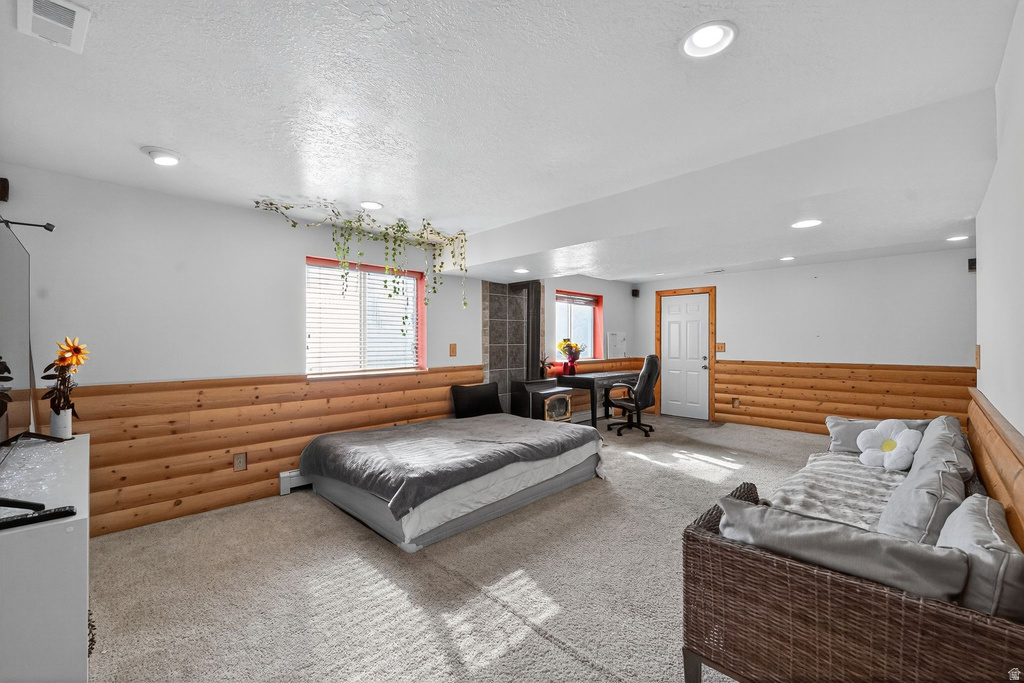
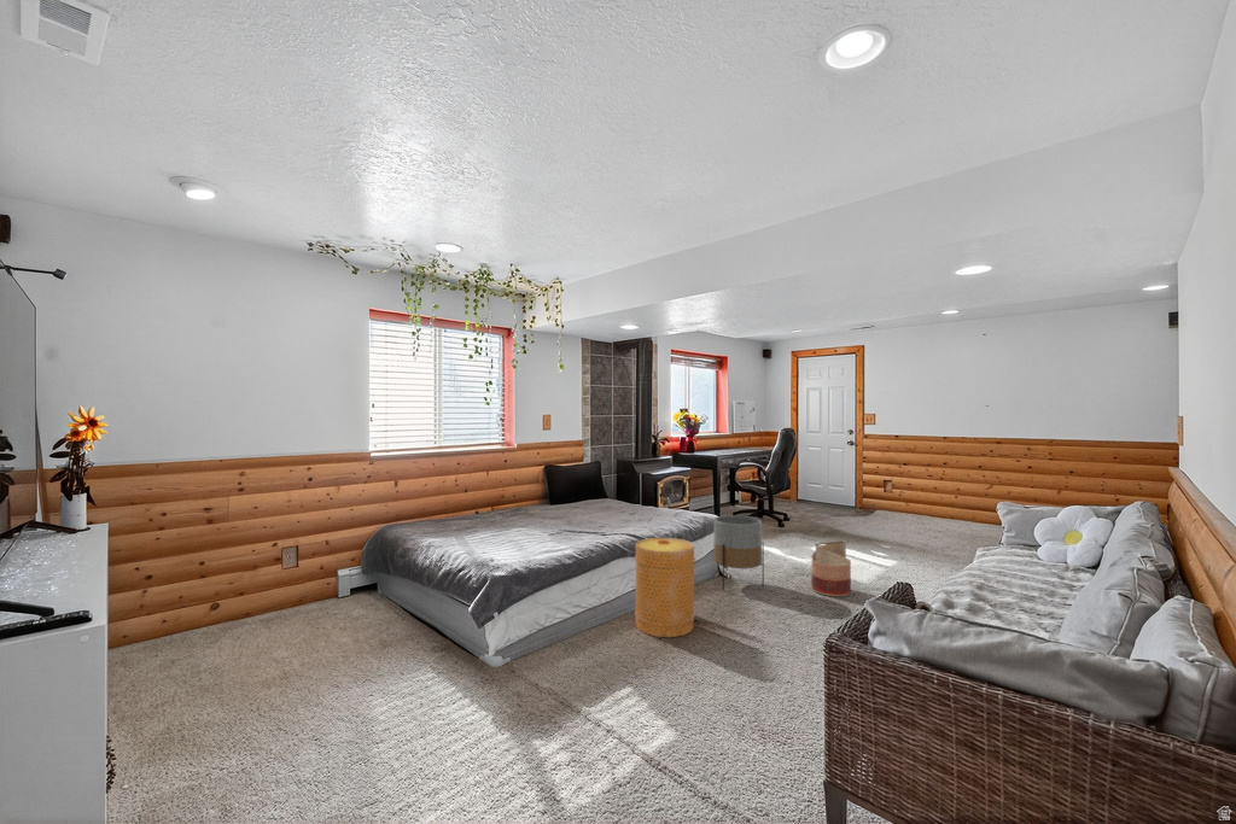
+ basket [634,537,696,638]
+ basket [811,539,852,597]
+ planter [712,514,765,591]
